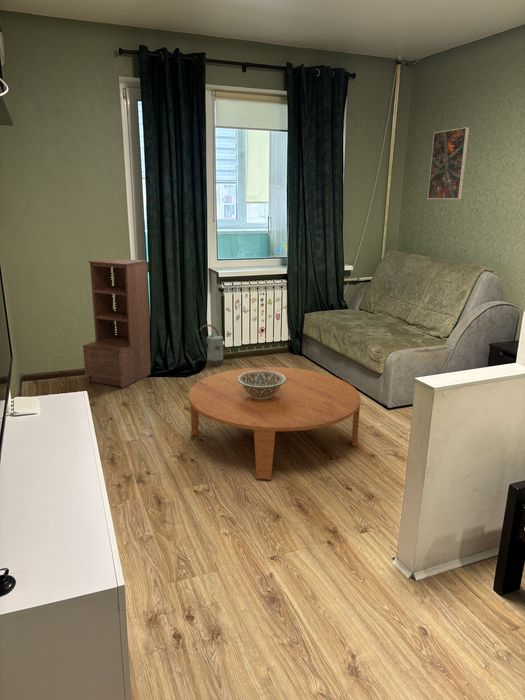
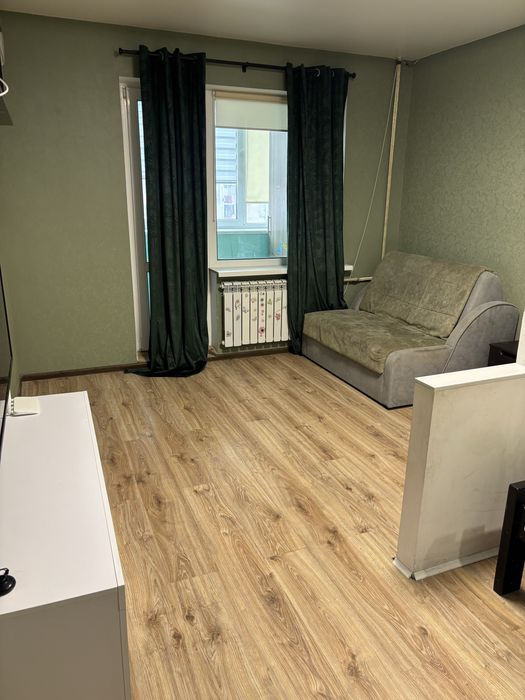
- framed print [427,126,470,200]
- coffee table [188,366,362,480]
- bookshelf [82,258,152,389]
- watering can [199,324,230,367]
- decorative bowl [237,370,286,399]
